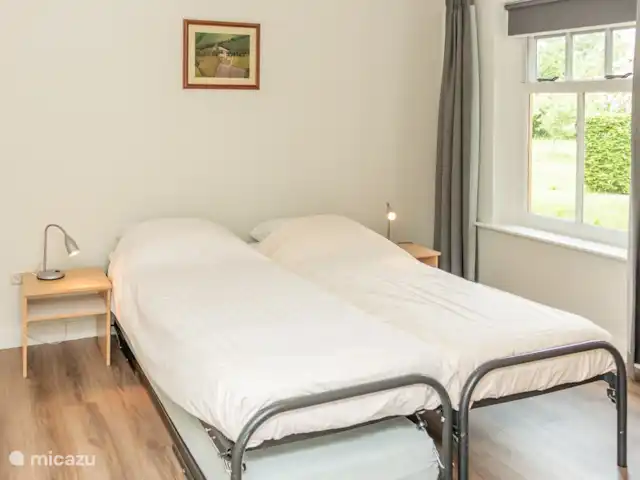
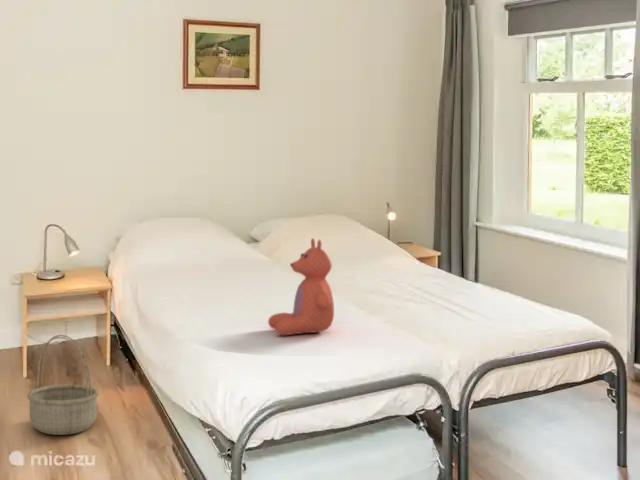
+ teddy bear [267,237,335,336]
+ basket [26,334,100,436]
